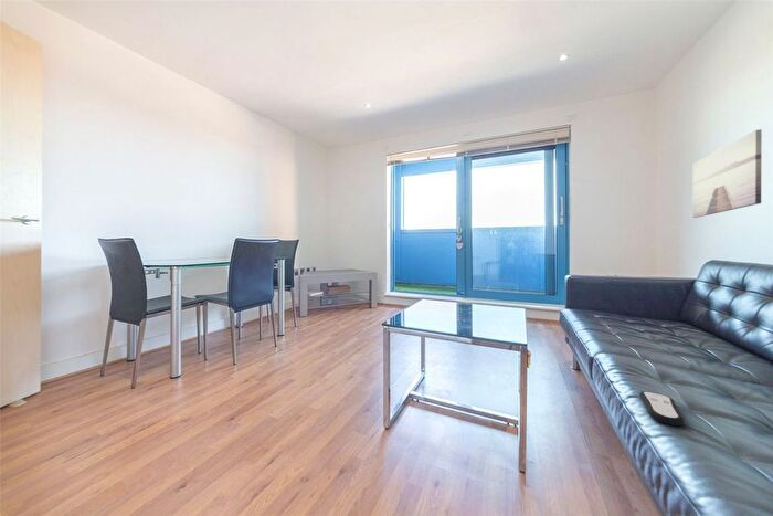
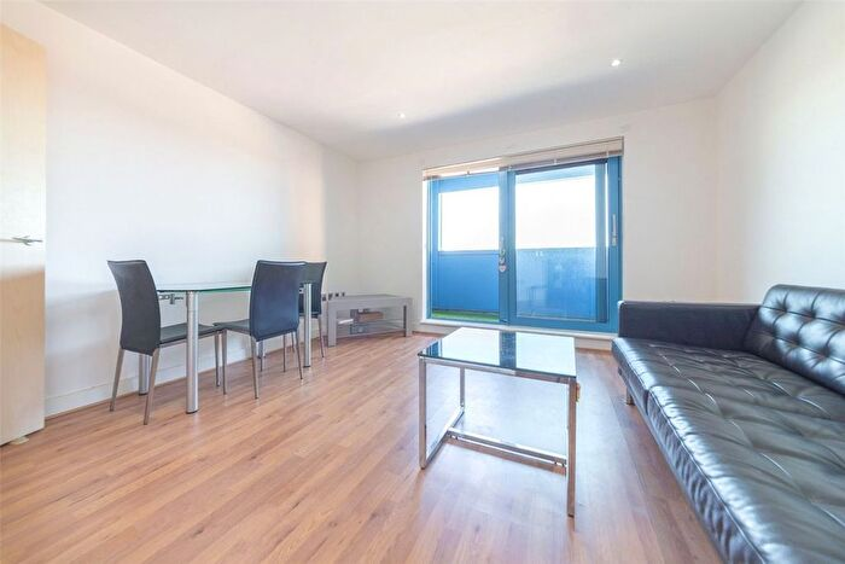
- wall art [692,128,763,219]
- remote control [638,390,685,427]
